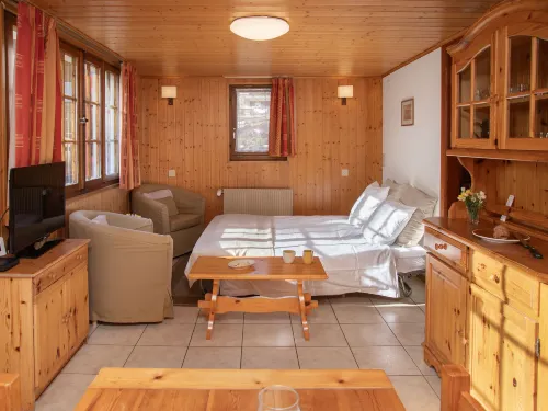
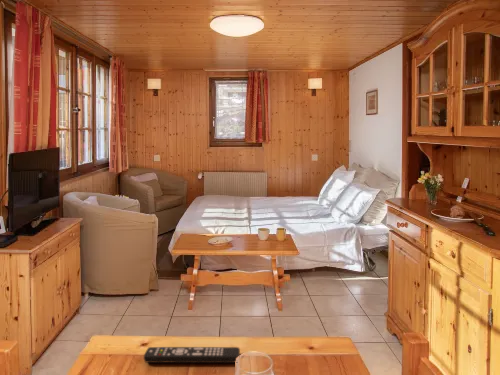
+ remote control [143,346,241,364]
